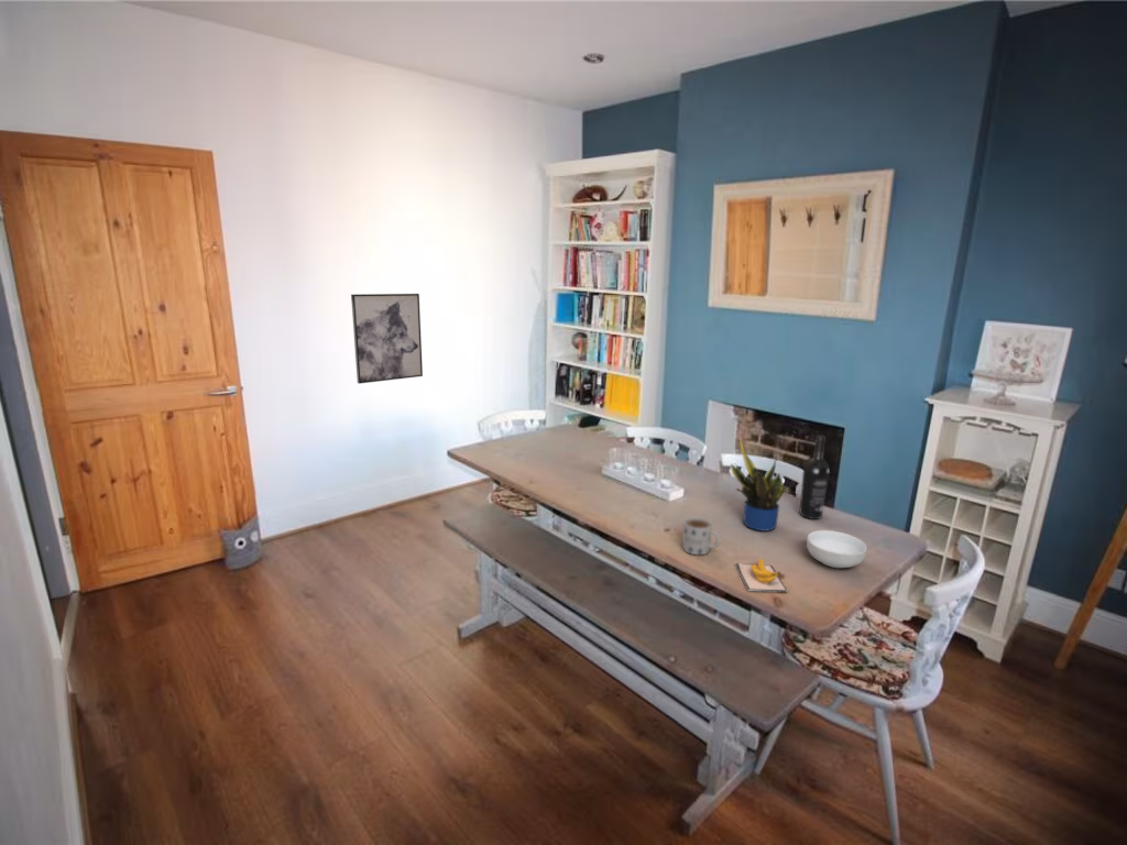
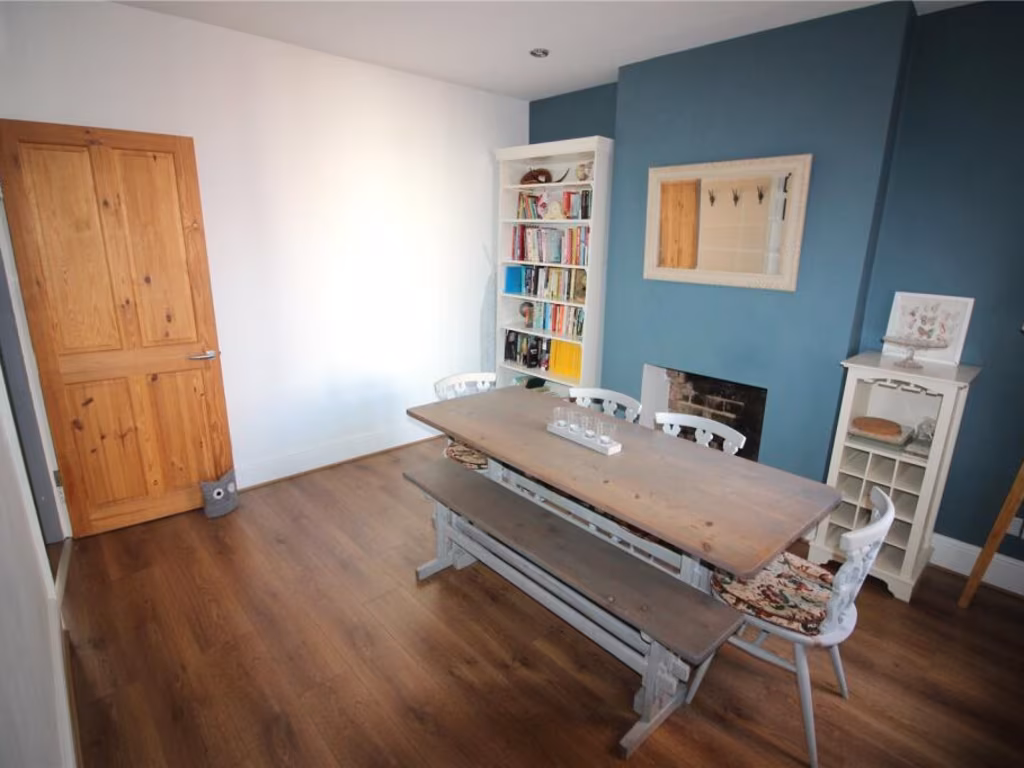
- banana [734,558,789,593]
- cereal bowl [806,529,868,569]
- wall art [350,293,424,385]
- wine bottle [798,434,831,520]
- potted plant [730,432,787,533]
- mug [681,517,721,556]
